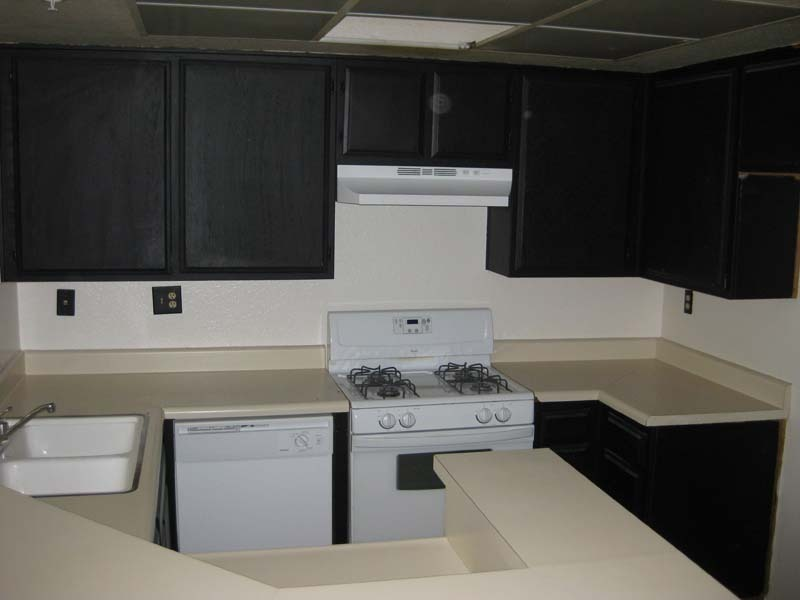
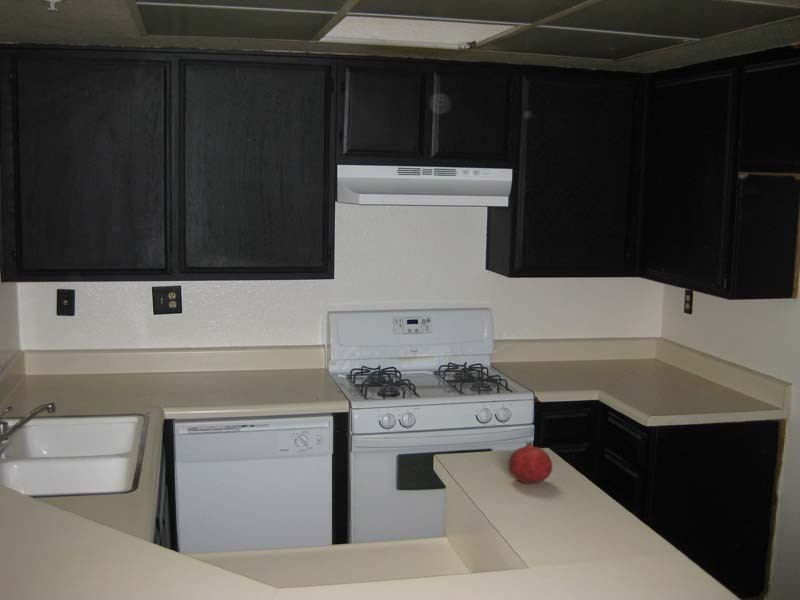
+ fruit [507,440,553,485]
